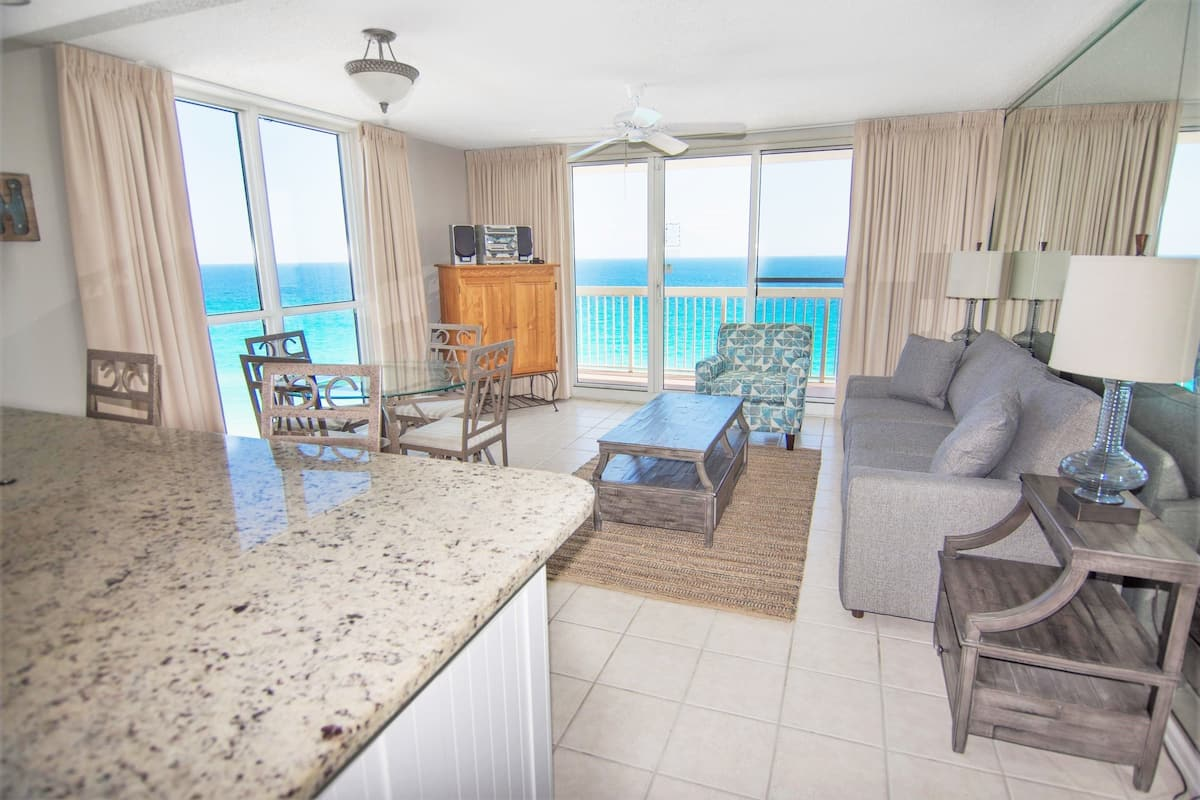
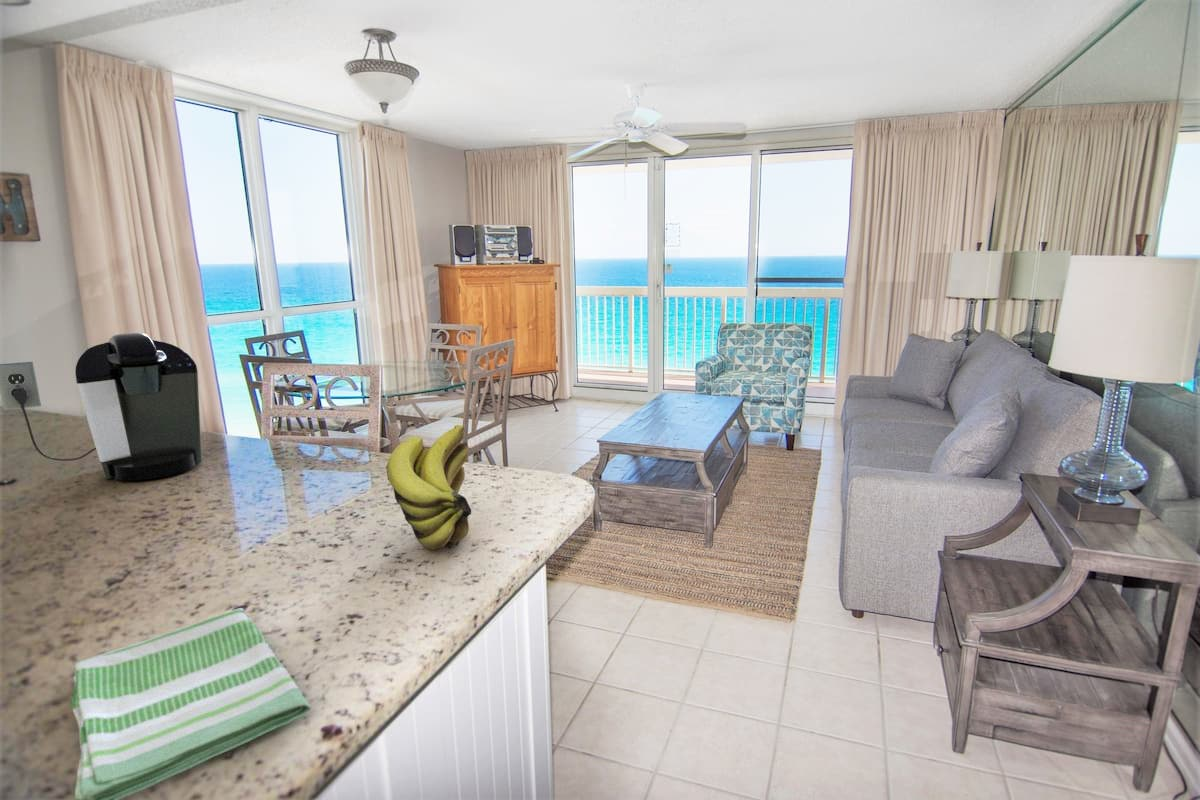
+ dish towel [71,607,312,800]
+ banana [385,424,472,550]
+ coffee maker [0,332,203,482]
